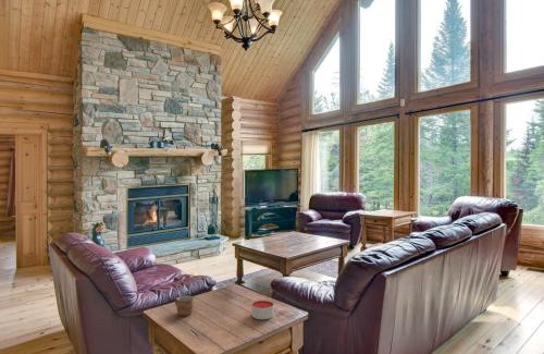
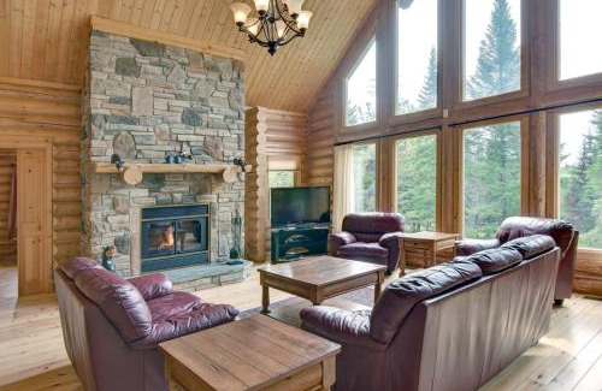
- candle [250,298,275,320]
- mug [174,294,195,317]
